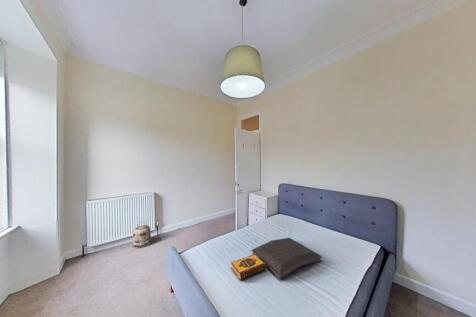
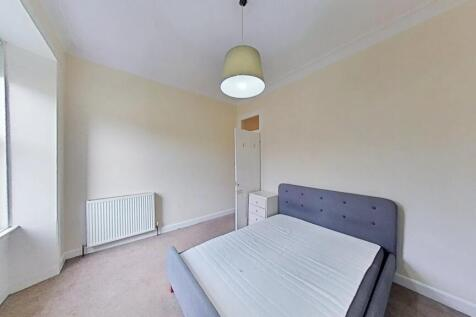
- hardback book [230,254,267,281]
- basket [132,221,152,249]
- serving tray [250,237,323,280]
